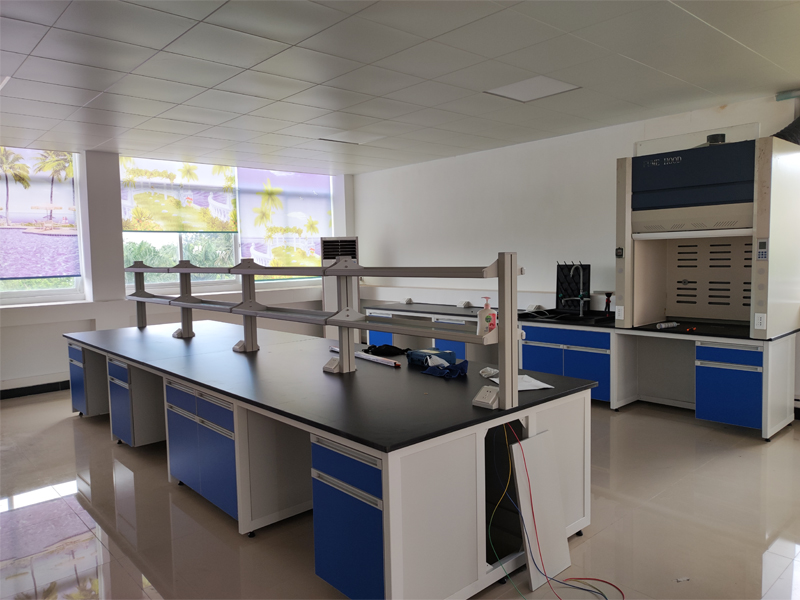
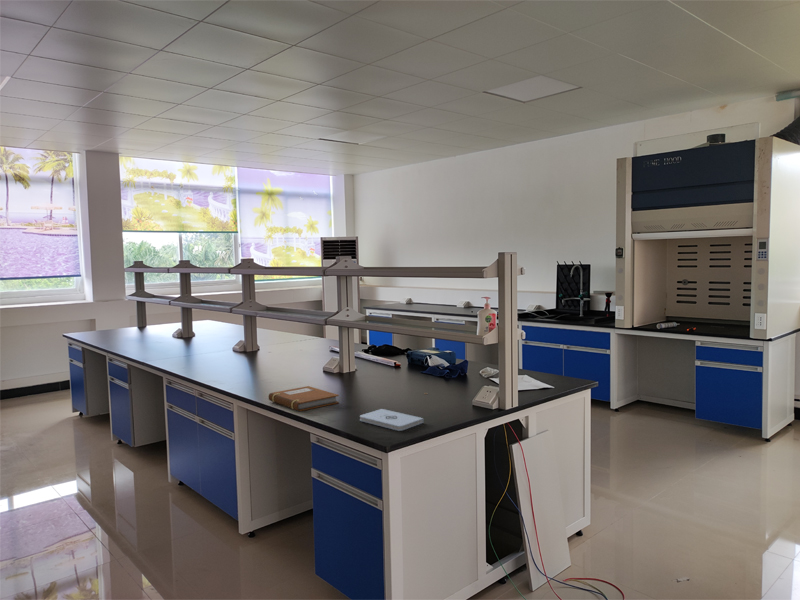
+ notepad [359,408,424,432]
+ notebook [268,385,340,412]
